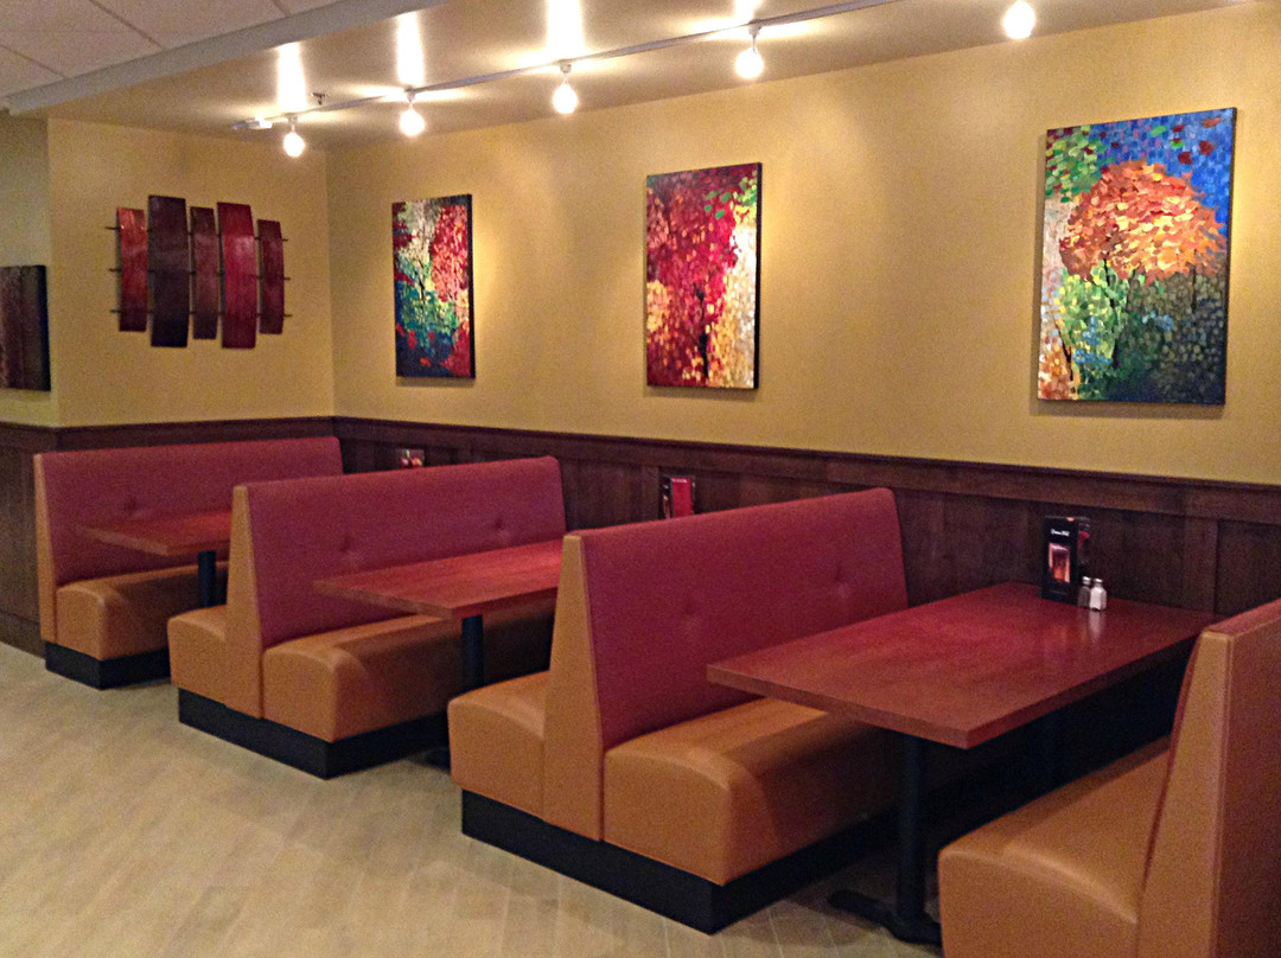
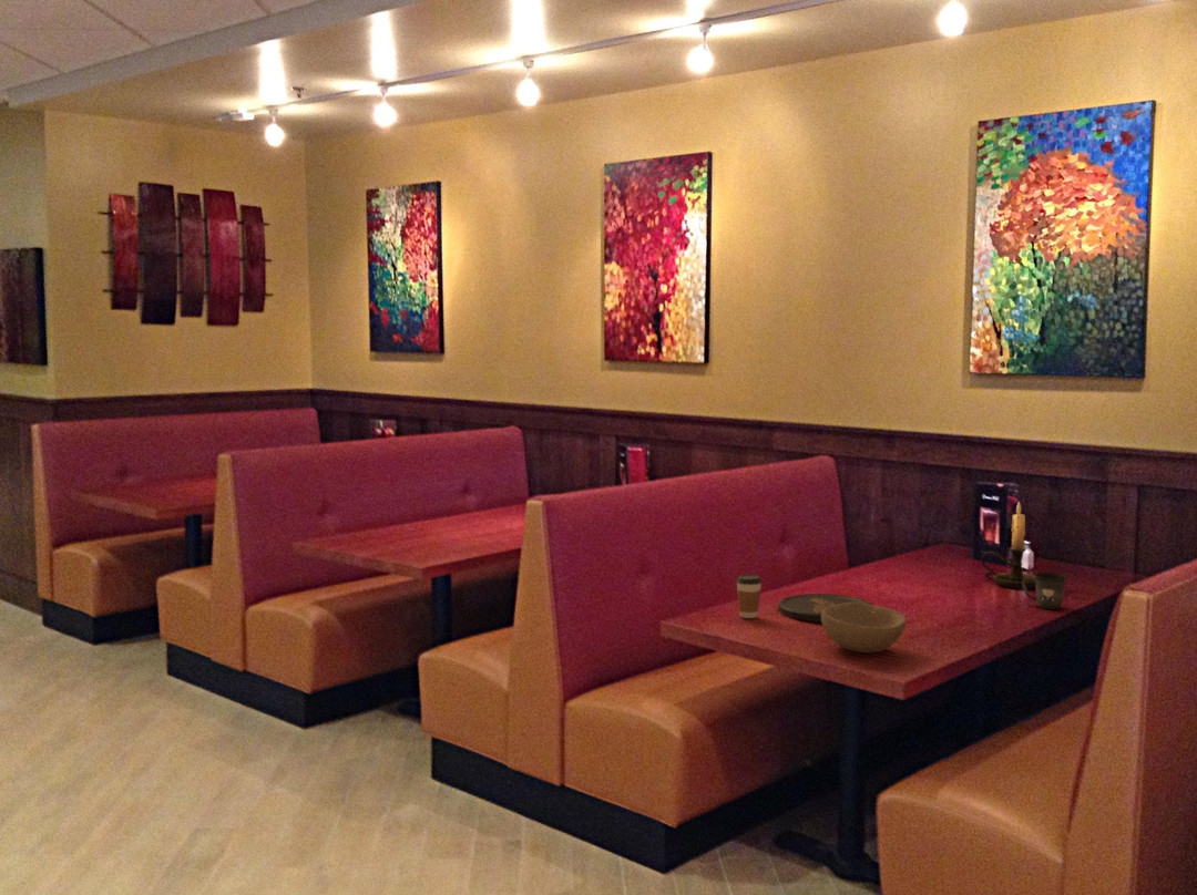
+ coffee cup [735,573,763,619]
+ mug [1022,572,1068,610]
+ bowl [821,603,907,654]
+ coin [777,593,874,624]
+ candle holder [980,501,1036,589]
